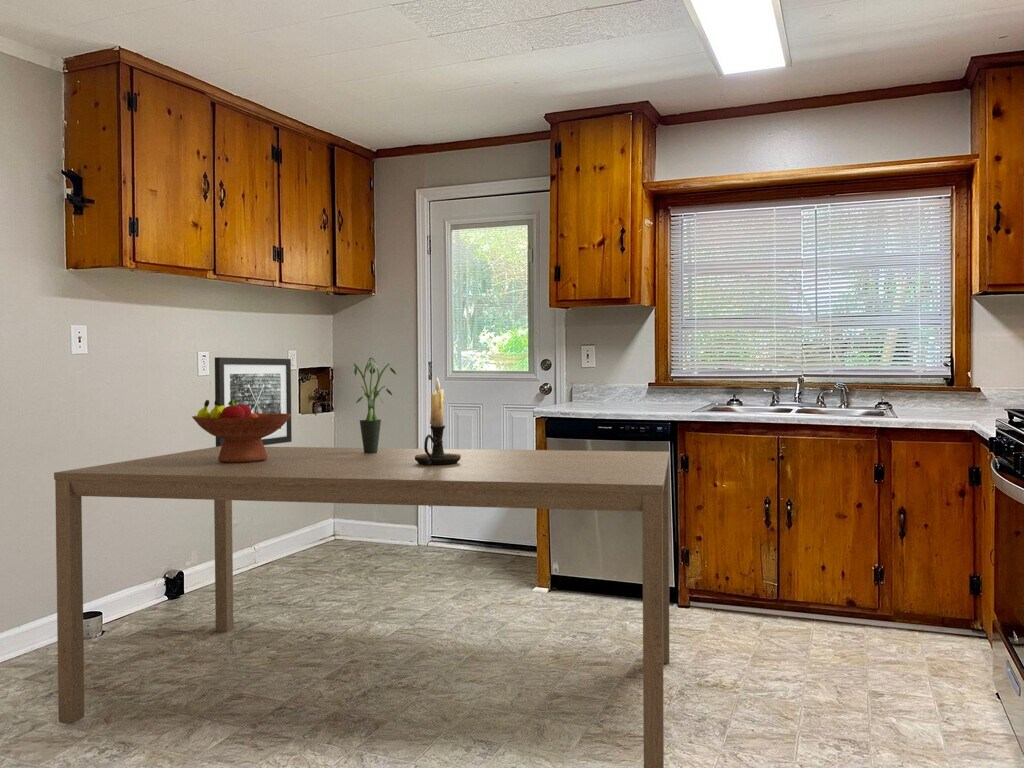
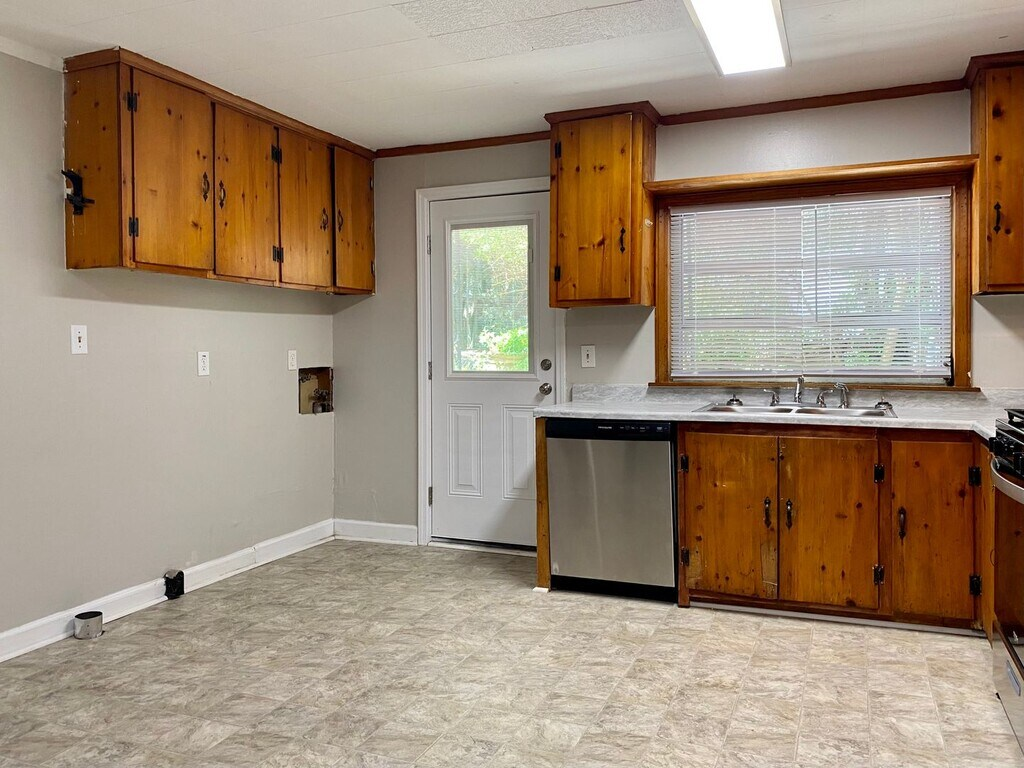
- potted plant [353,357,397,454]
- dining table [53,446,670,768]
- candle holder [415,376,461,465]
- fruit bowl [191,399,292,463]
- wall art [214,356,293,447]
